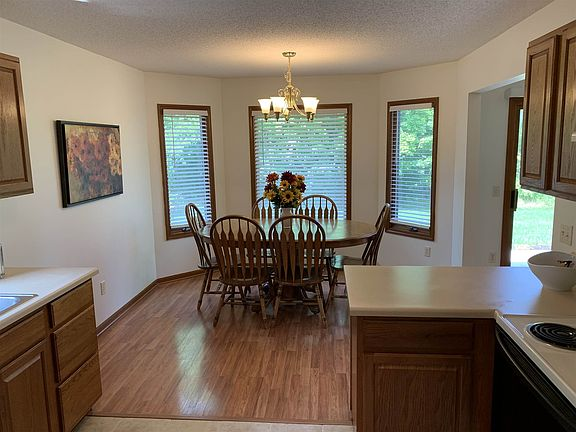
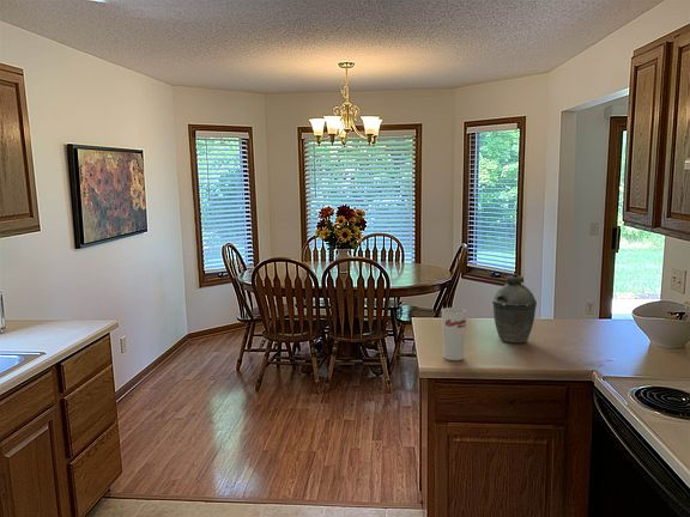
+ kettle [491,272,538,345]
+ cup [441,306,467,361]
